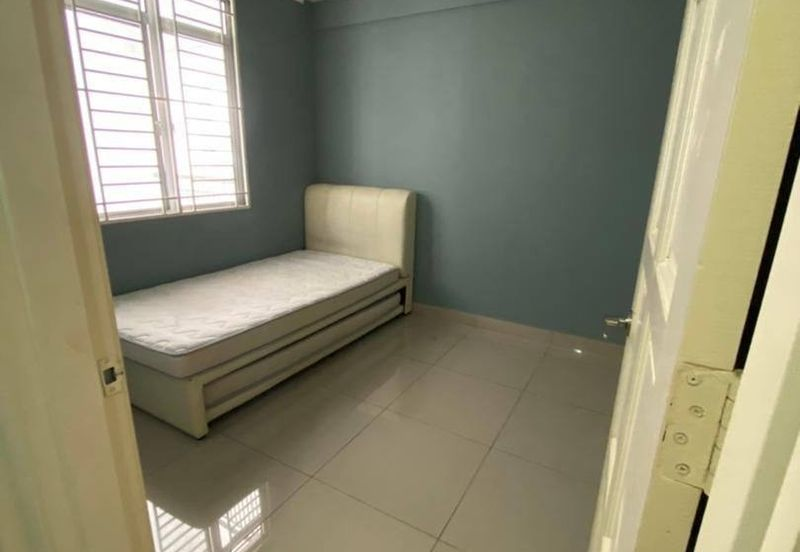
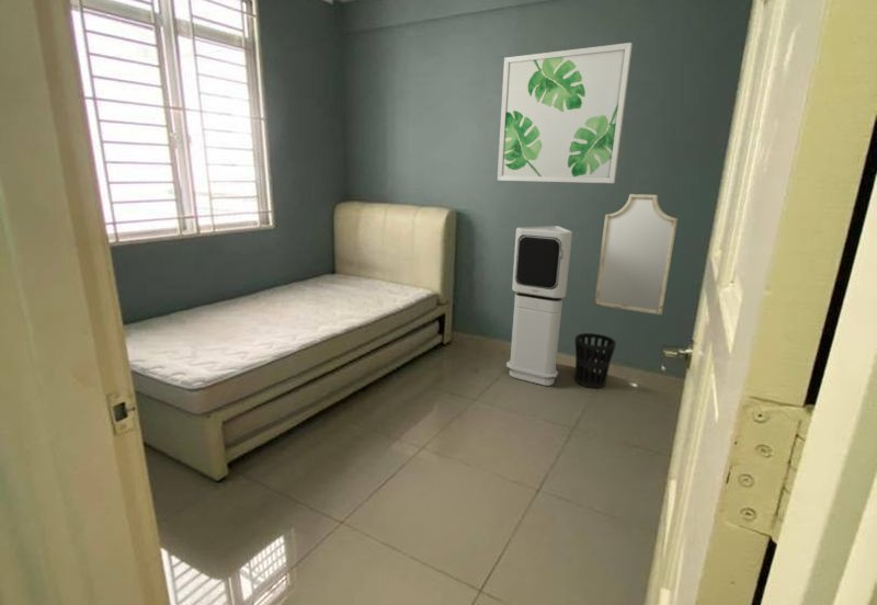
+ home mirror [593,193,679,316]
+ wastebasket [573,332,617,389]
+ wall art [497,42,634,184]
+ air purifier [505,225,573,387]
